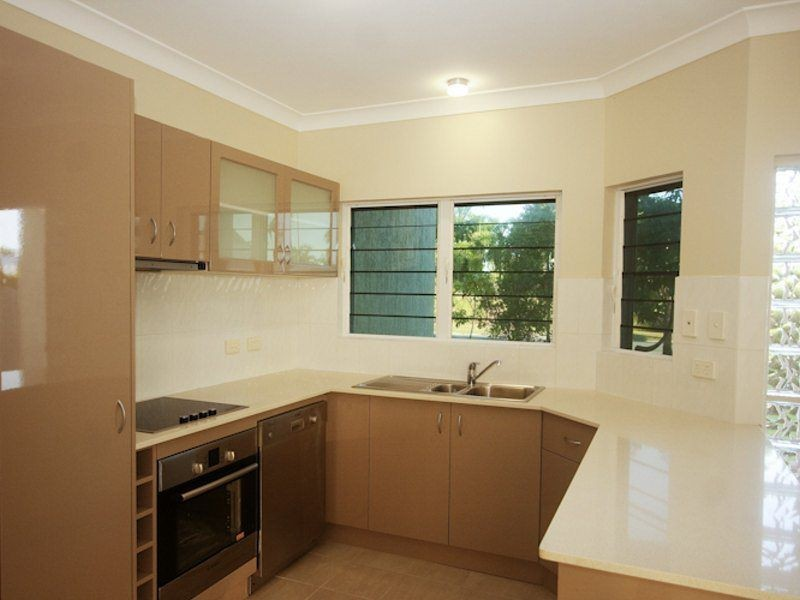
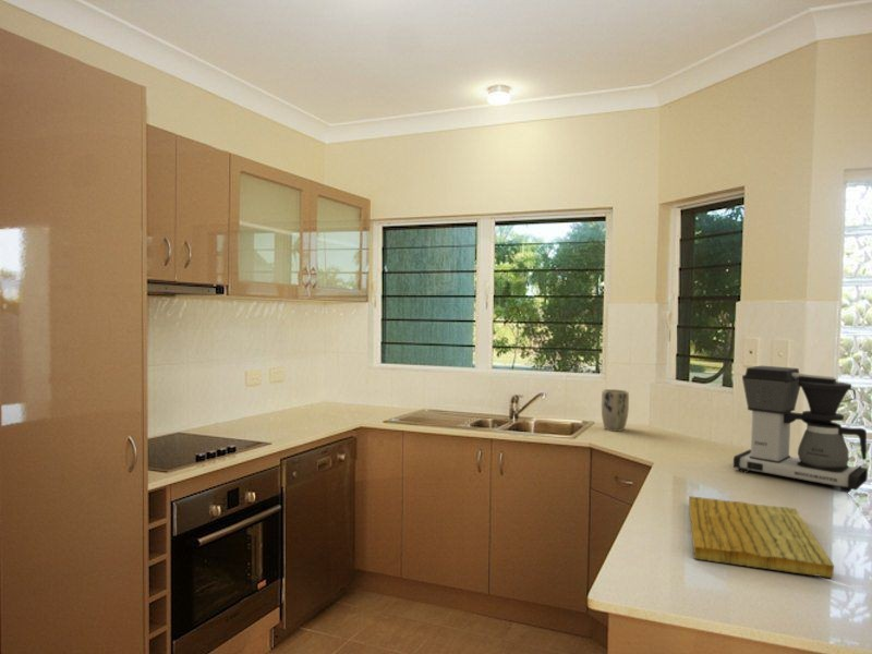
+ coffee maker [732,365,869,494]
+ cutting board [688,495,835,579]
+ plant pot [601,388,630,433]
